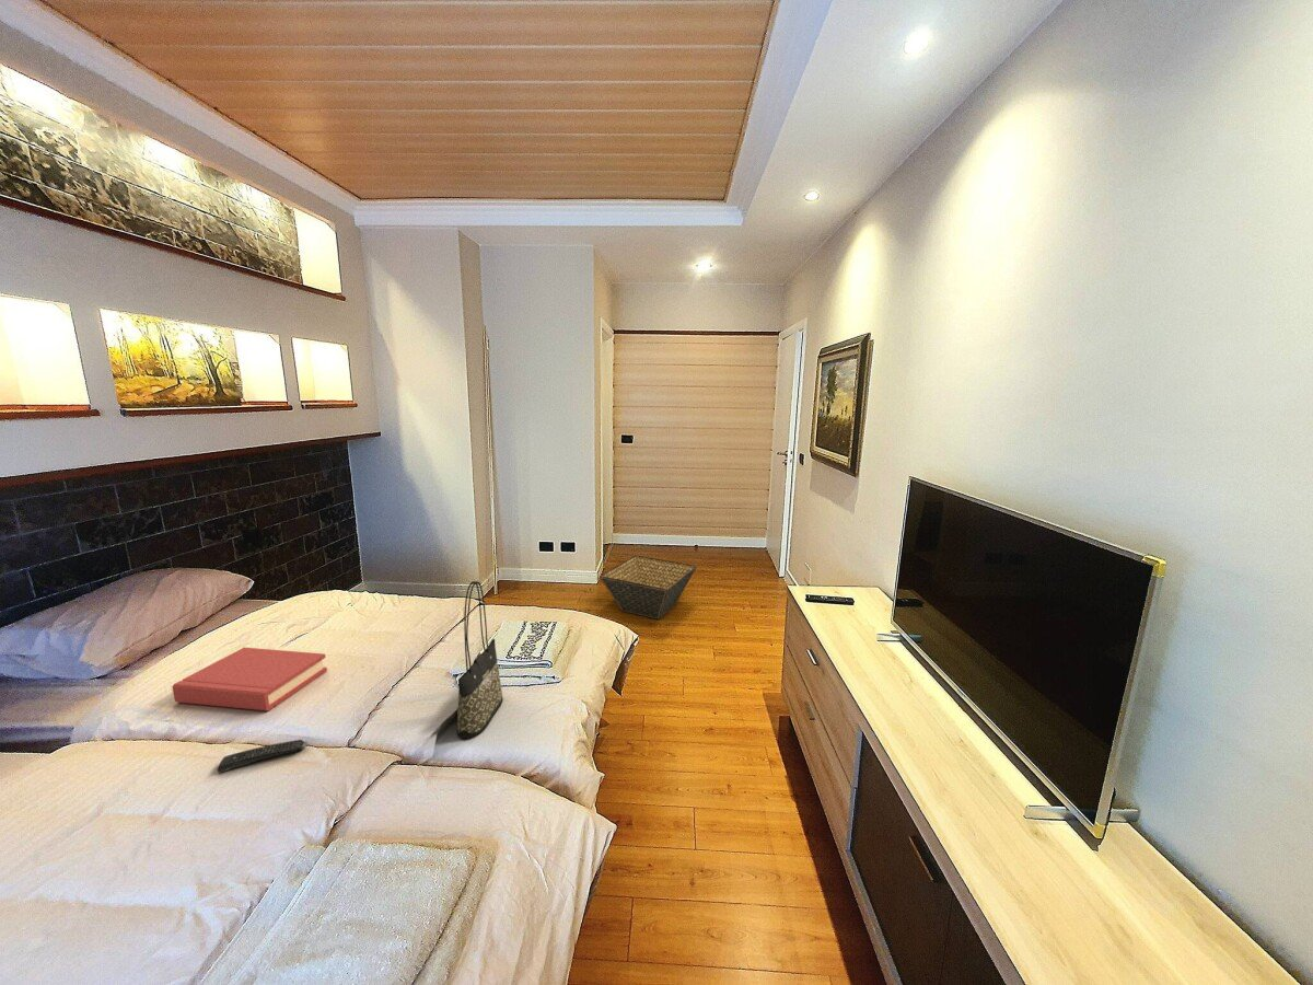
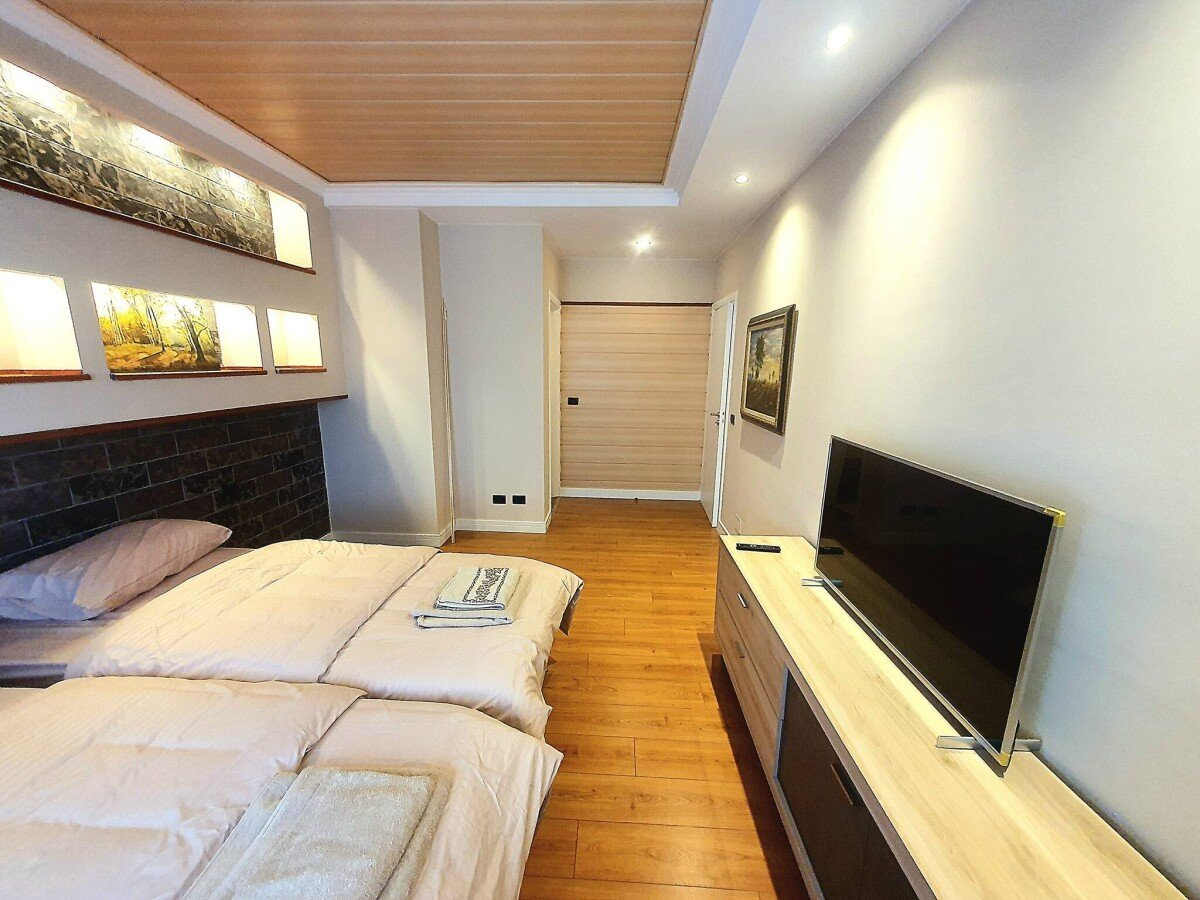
- basket [599,554,698,621]
- hardback book [172,647,328,712]
- remote control [217,739,309,774]
- tote bag [456,580,504,740]
